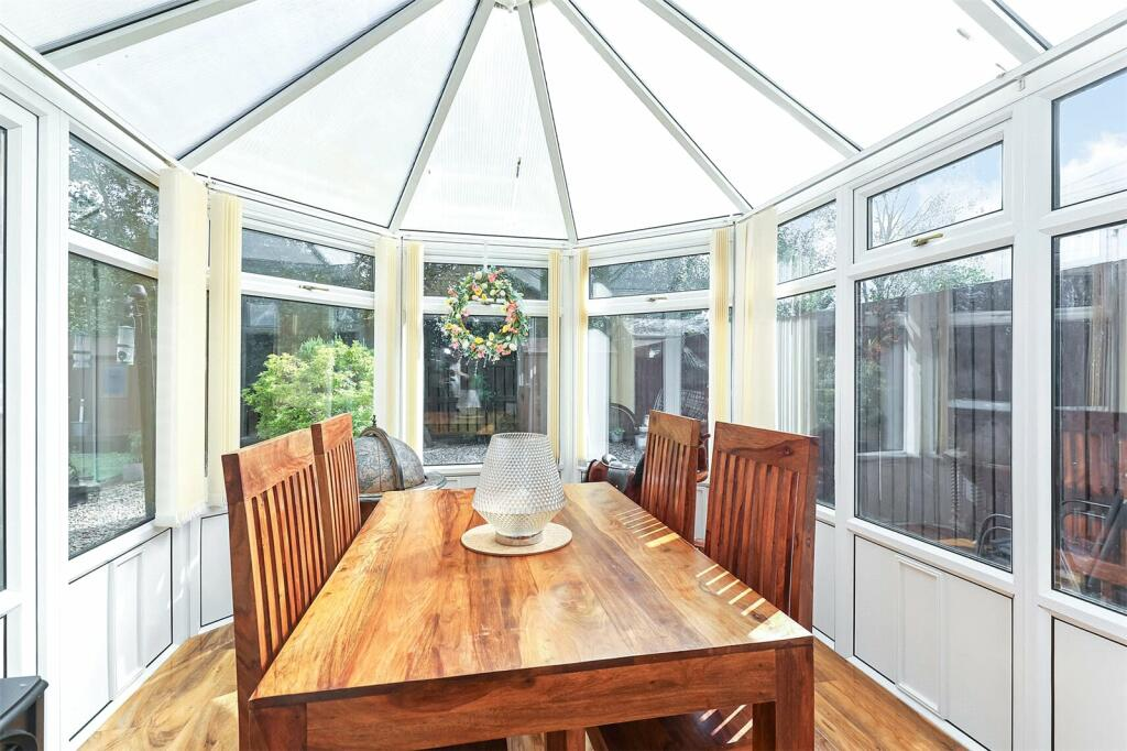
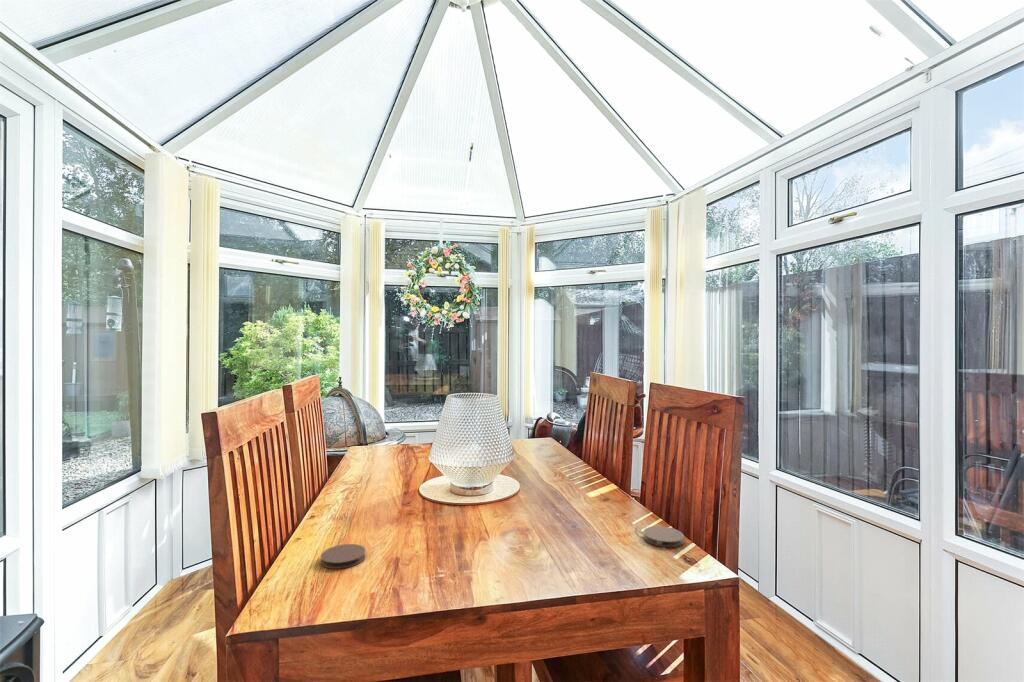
+ coaster [320,543,367,570]
+ coaster [642,525,685,548]
